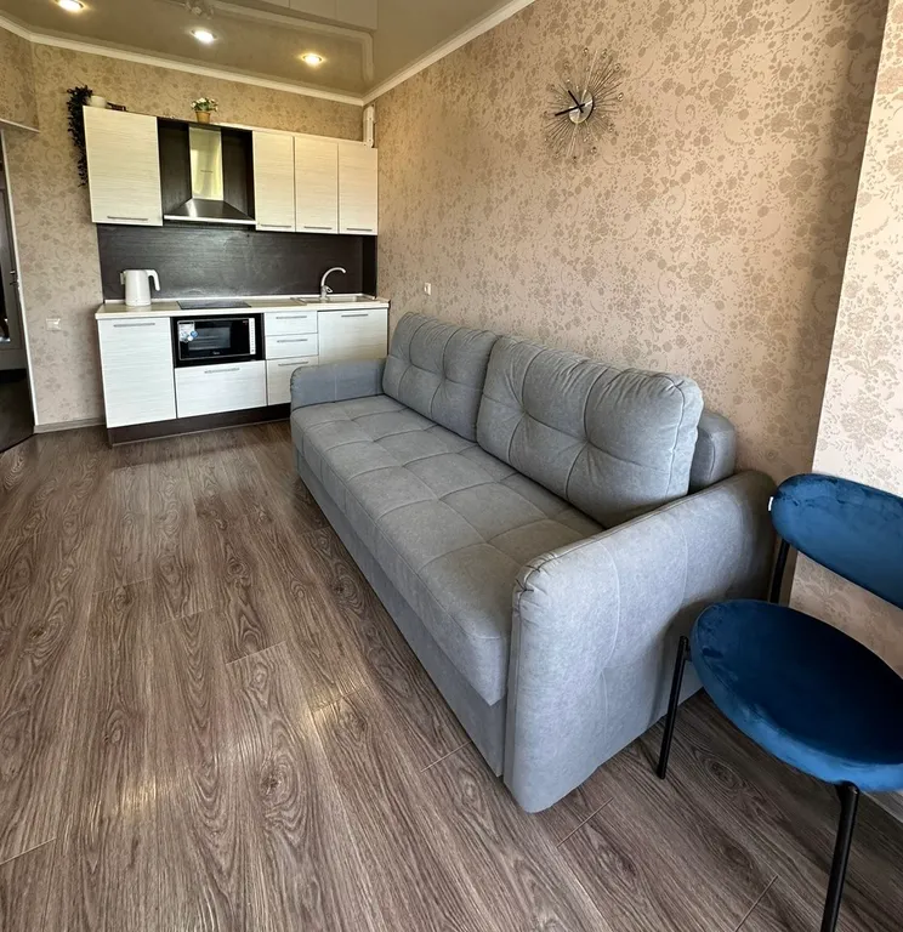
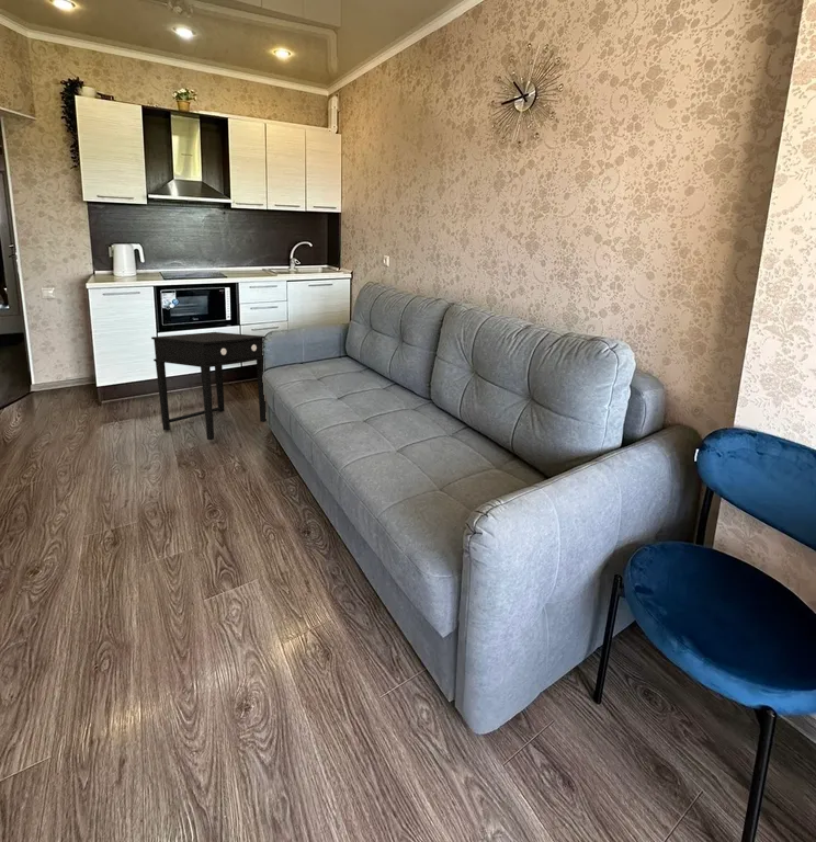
+ side table [150,331,268,442]
